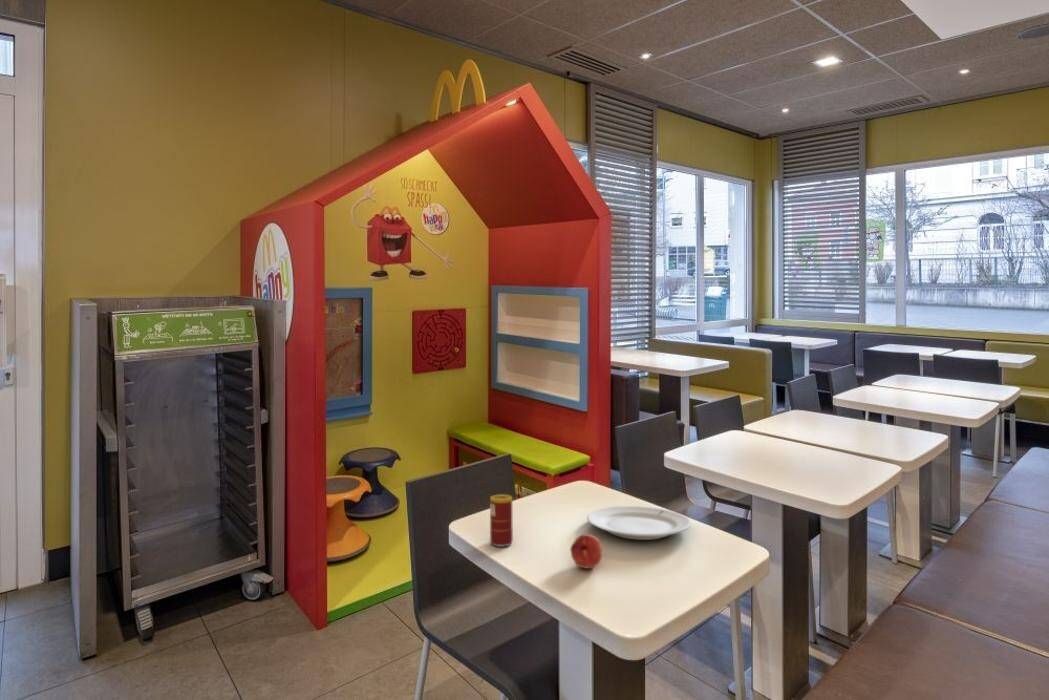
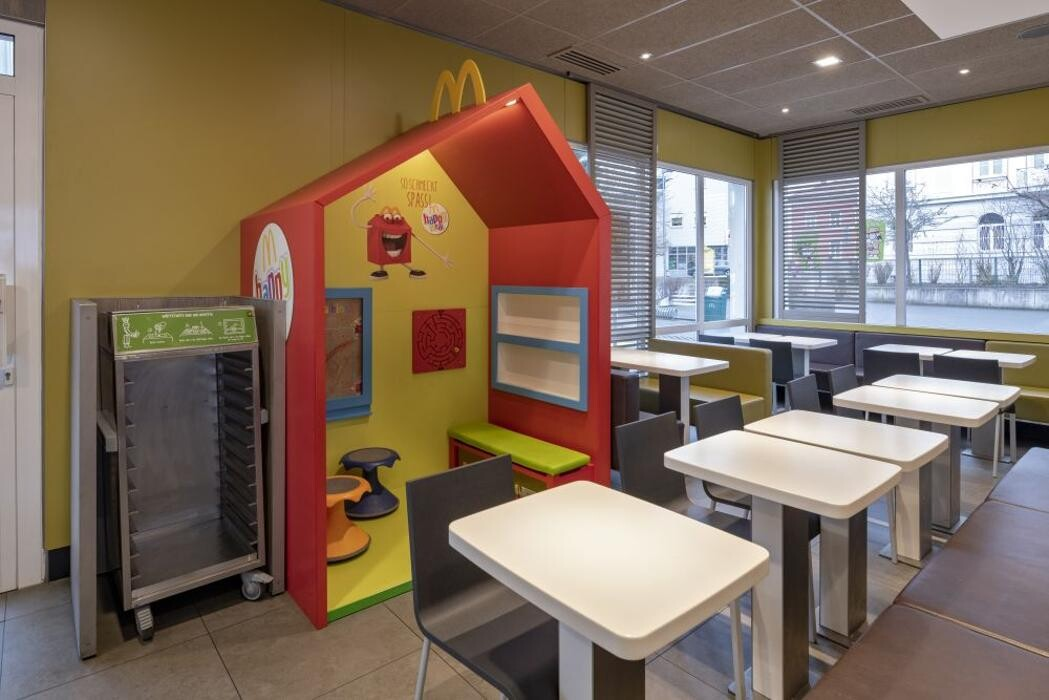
- chinaware [586,505,692,541]
- beverage can [489,494,514,548]
- fruit [569,533,603,569]
